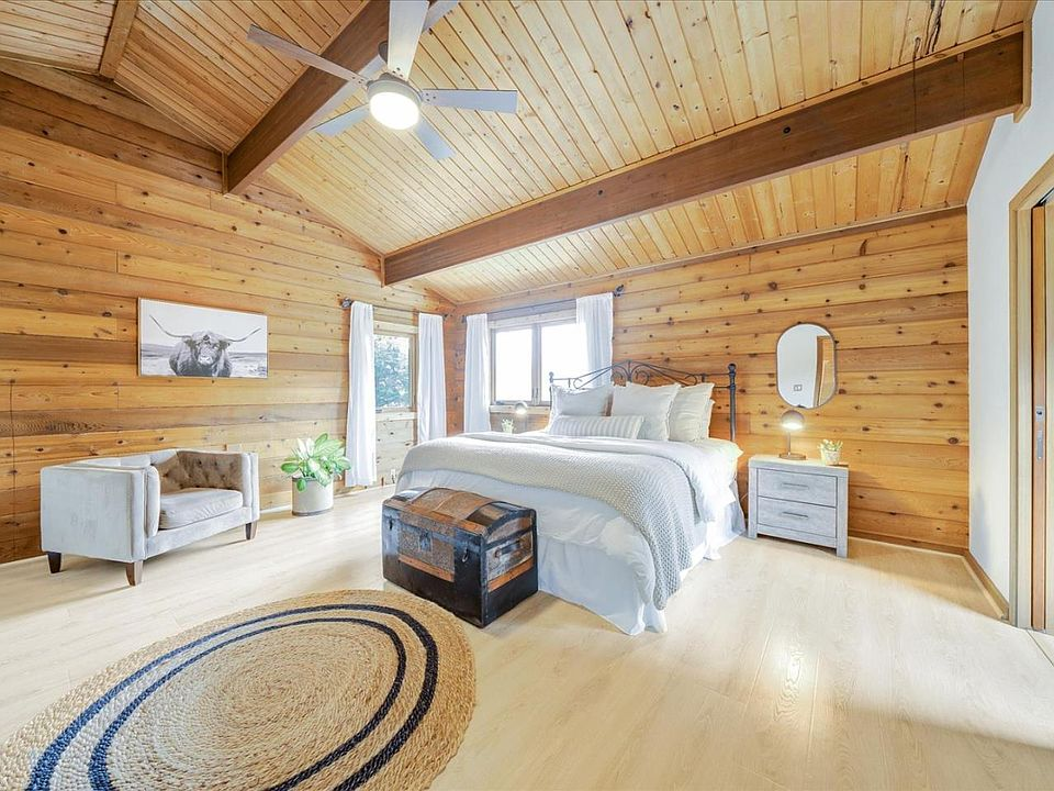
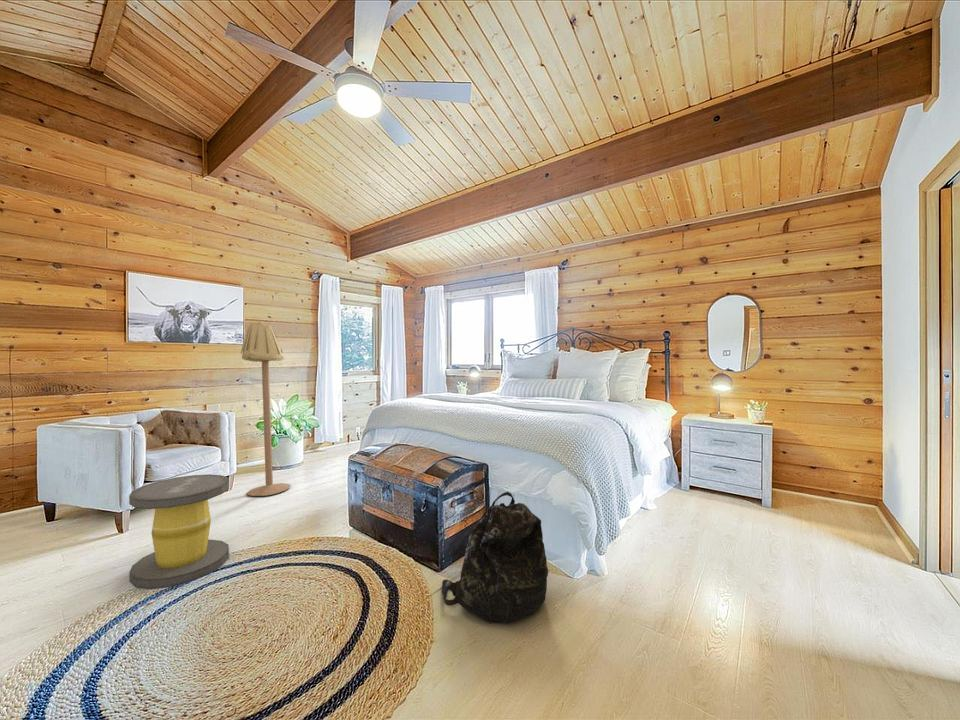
+ backpack [441,491,549,624]
+ stool [128,473,230,590]
+ floor lamp [240,320,292,497]
